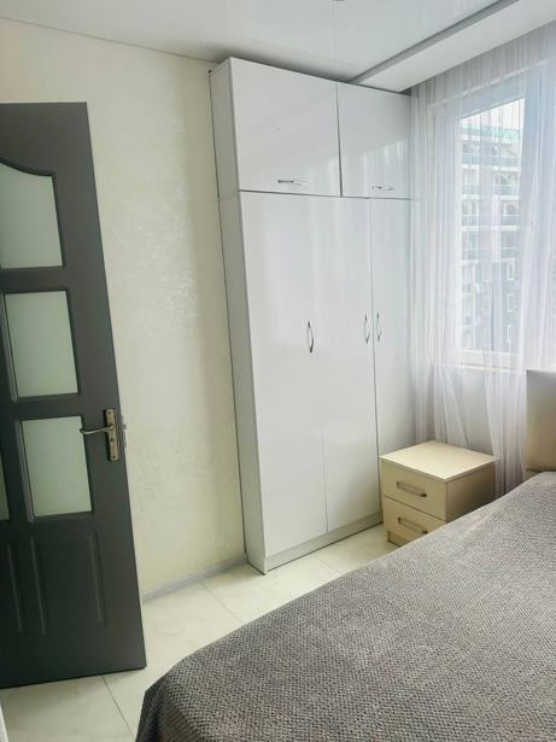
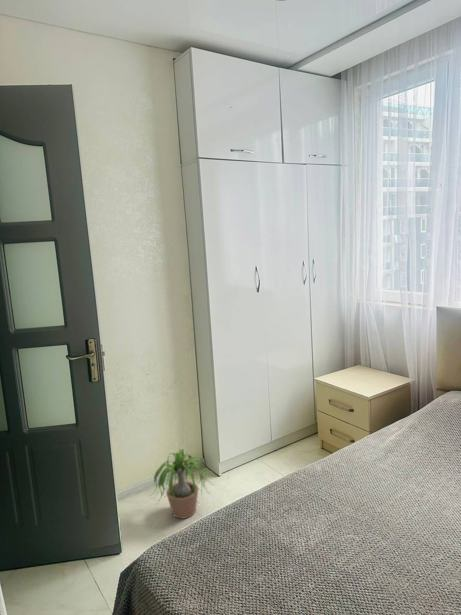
+ potted plant [147,448,219,520]
